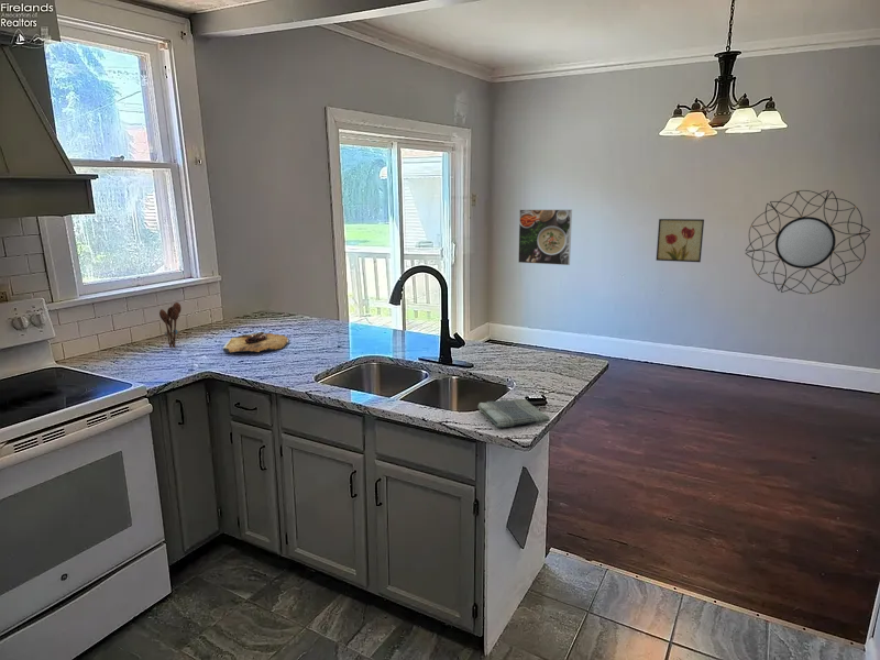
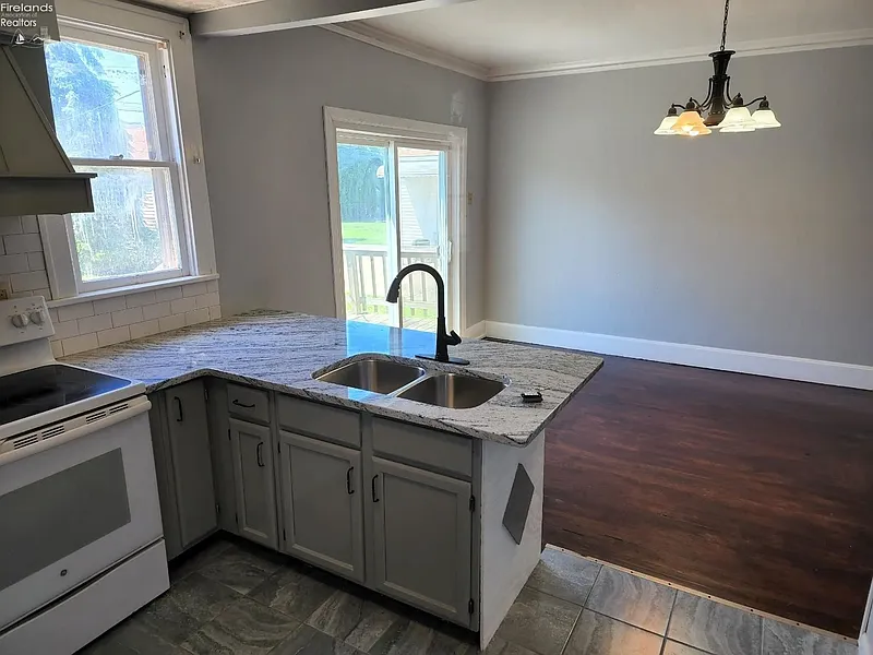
- wall art [654,218,705,263]
- dish towel [476,398,551,429]
- utensil holder [158,301,183,349]
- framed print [517,209,573,266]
- home mirror [745,189,871,295]
- cutting board [222,331,290,353]
